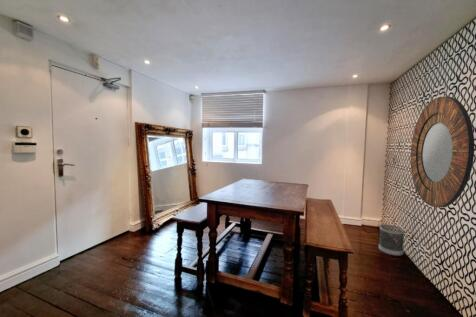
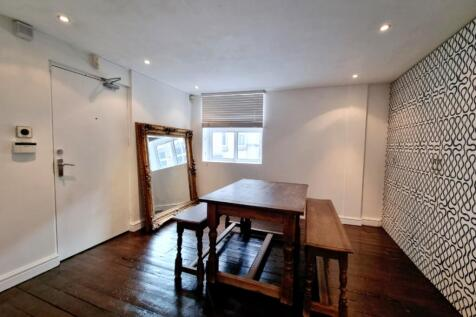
- home mirror [410,95,475,208]
- wastebasket [378,223,406,257]
